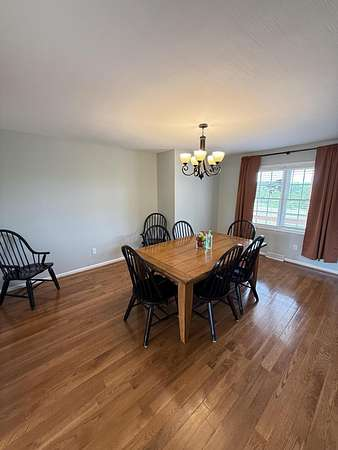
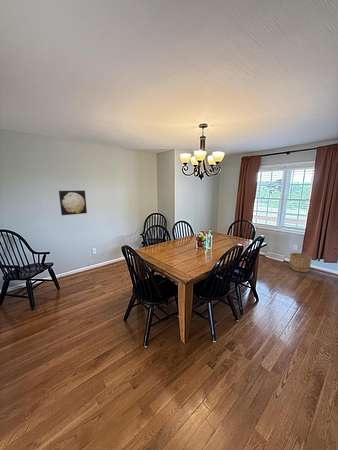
+ wooden bucket [288,252,313,273]
+ wall art [58,190,88,216]
